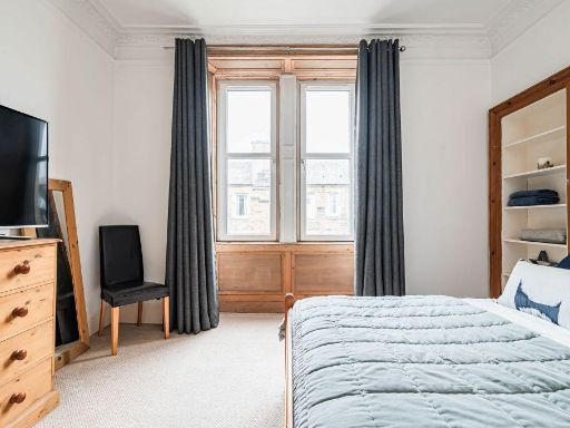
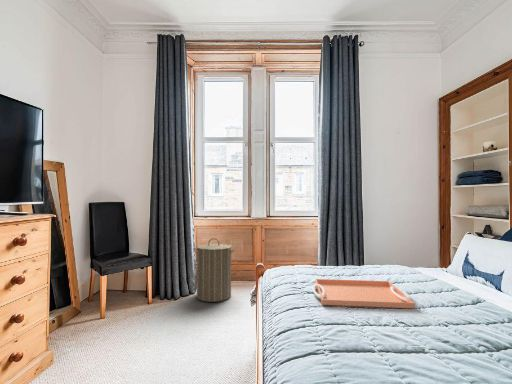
+ laundry hamper [192,237,237,303]
+ serving tray [312,278,415,309]
